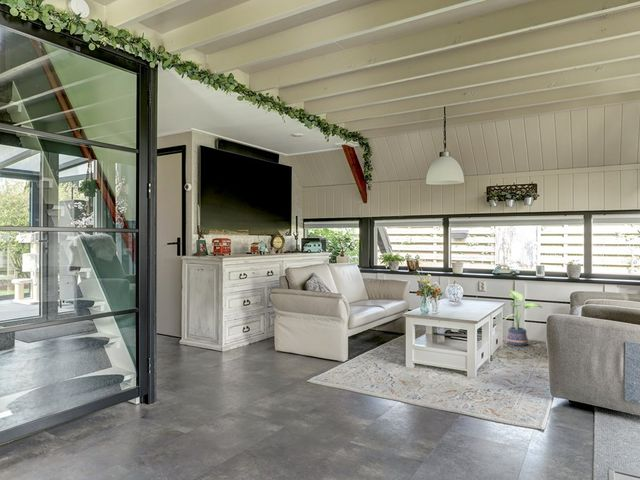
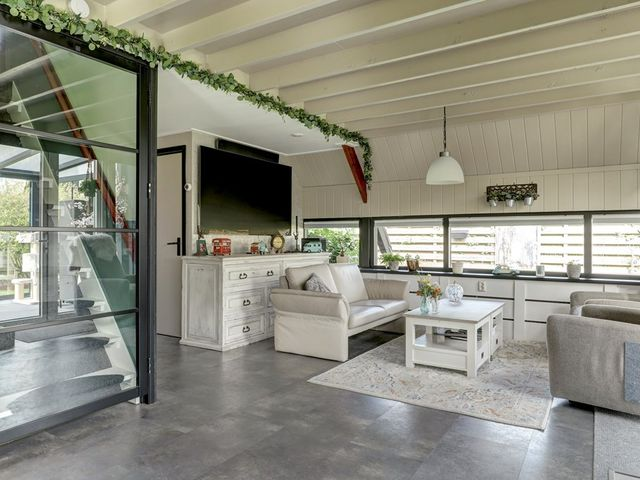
- potted plant [502,290,543,347]
